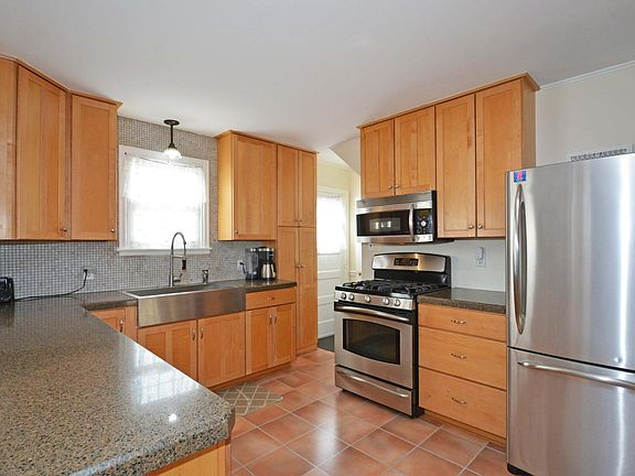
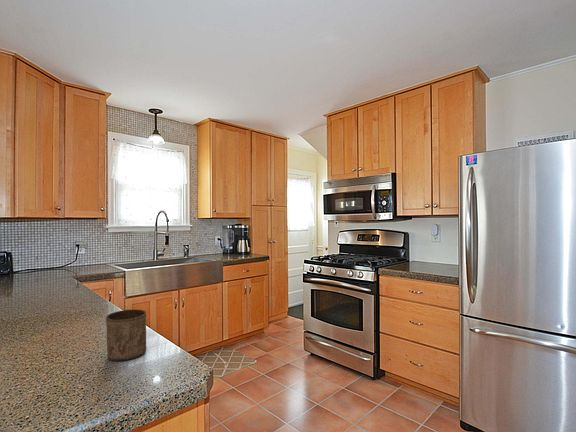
+ cup [105,308,147,362]
